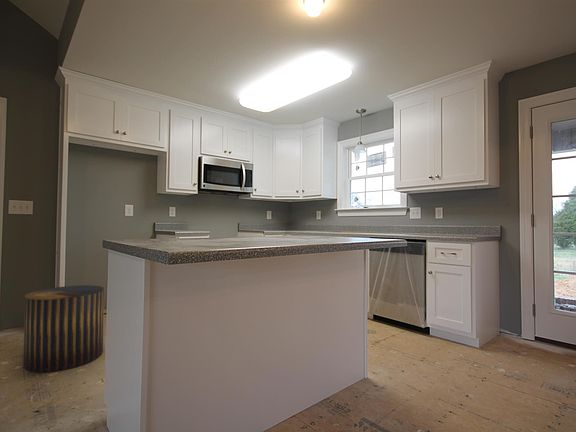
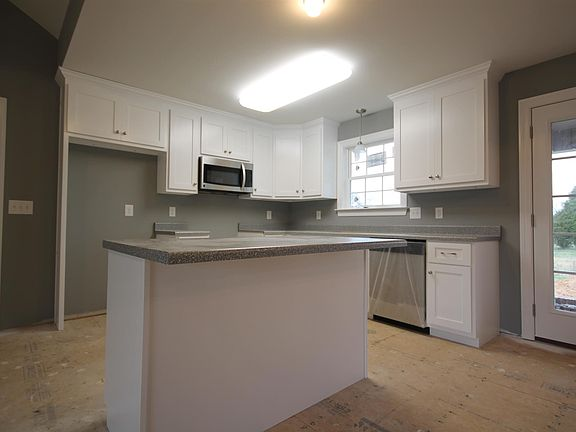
- stool [22,284,105,374]
